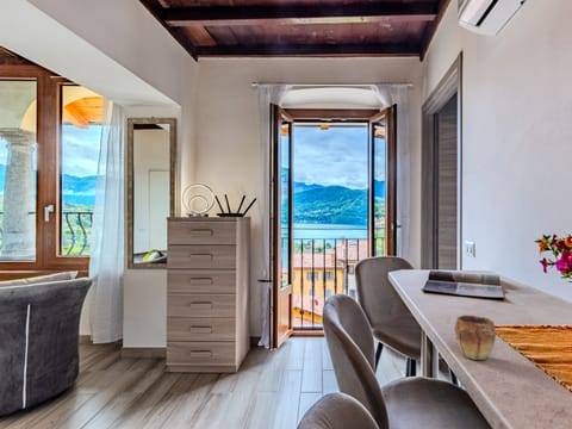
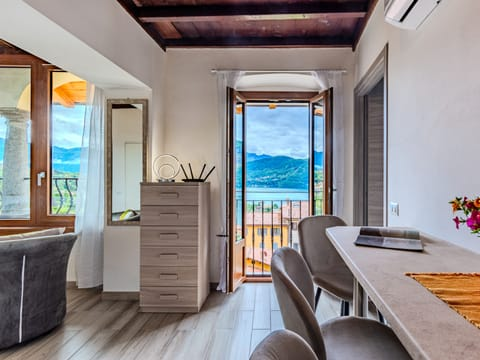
- candle [454,315,497,361]
